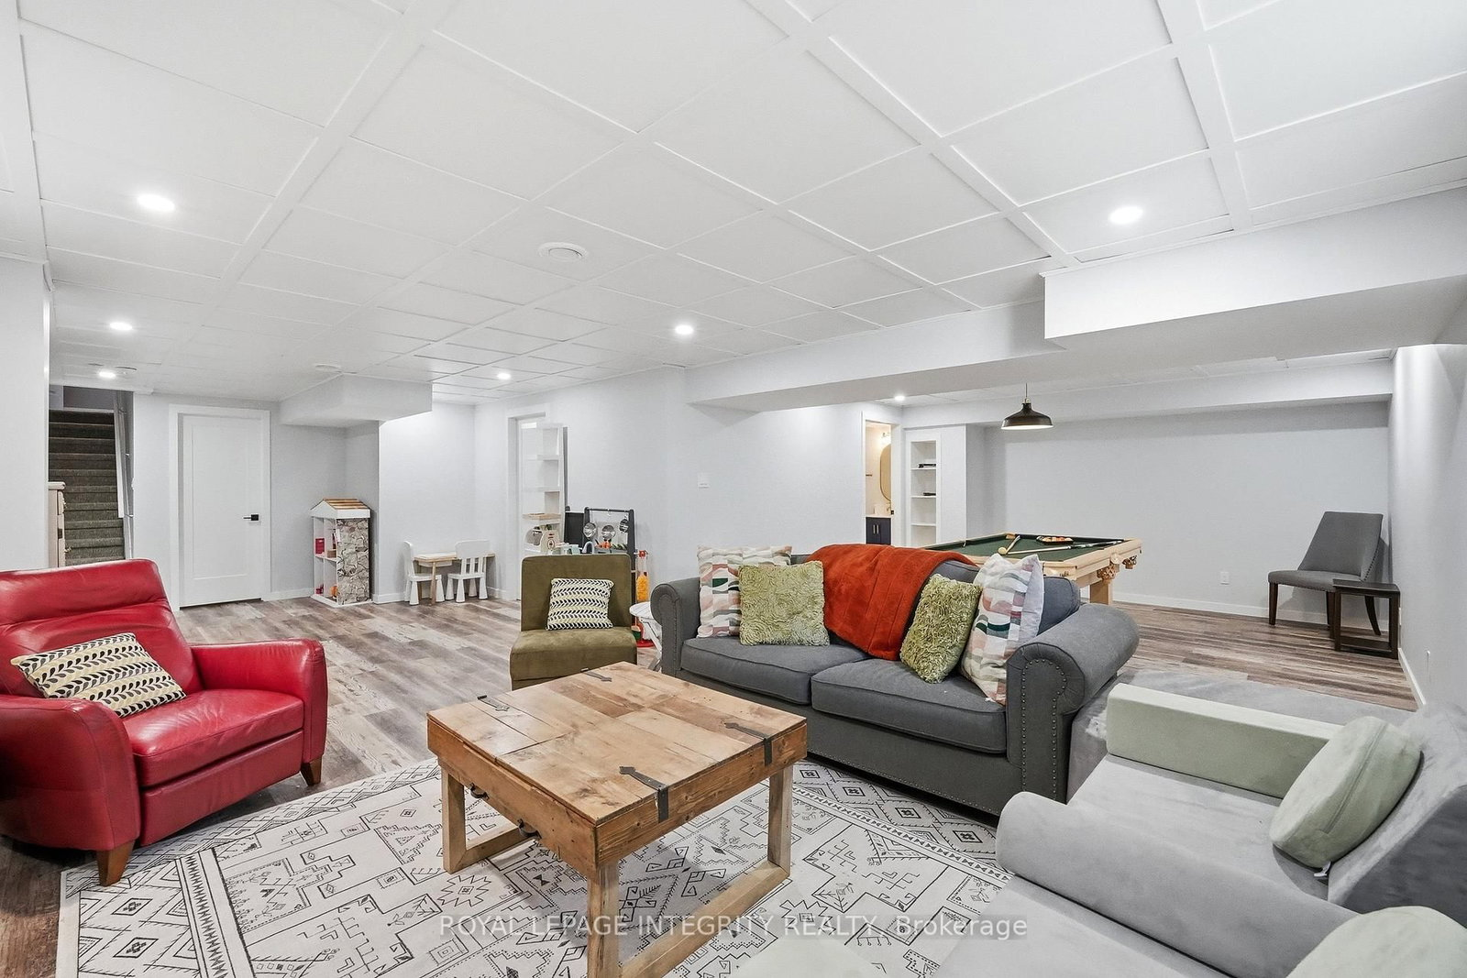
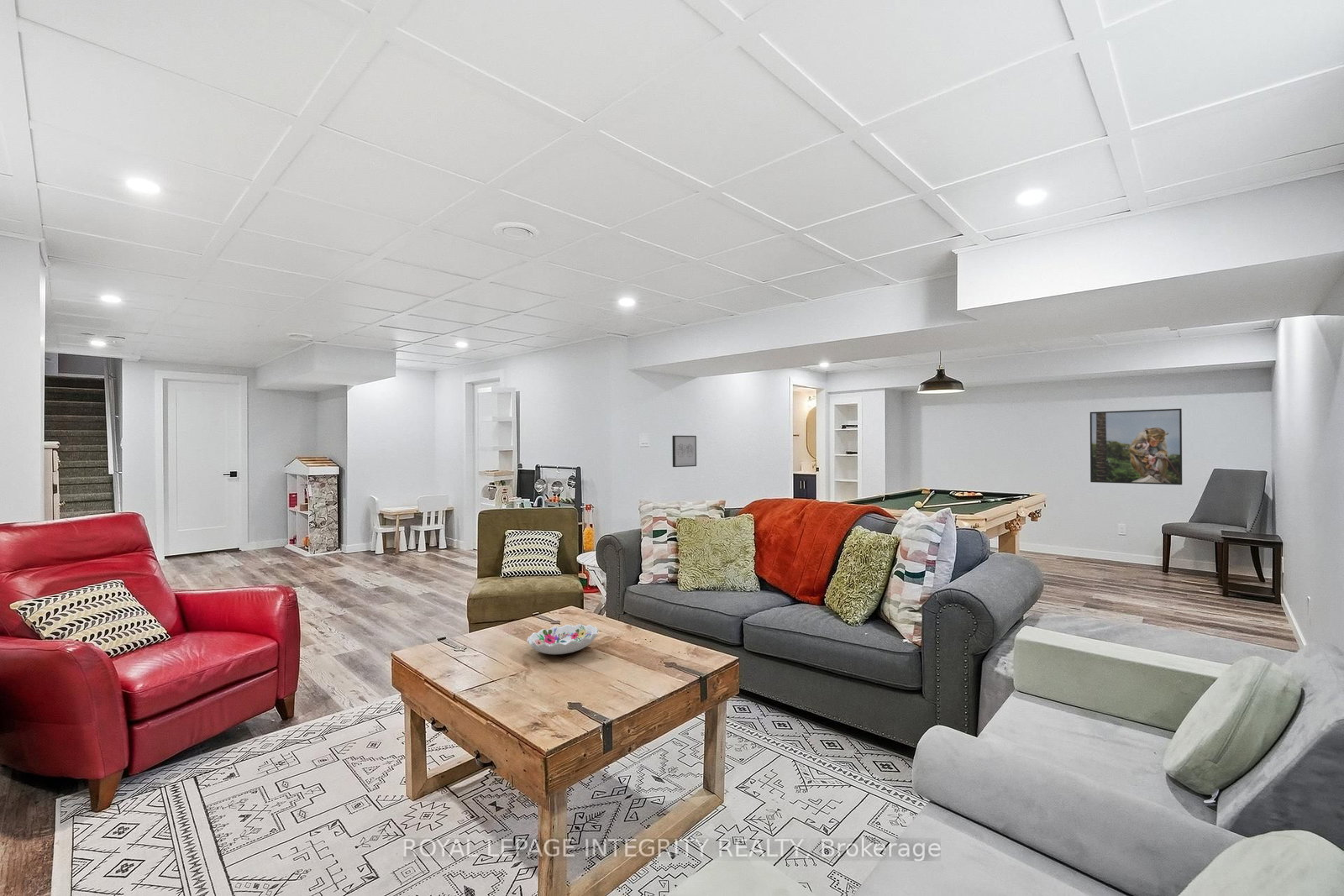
+ wall art [671,435,697,468]
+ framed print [1089,408,1183,485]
+ decorative bowl [526,623,599,655]
